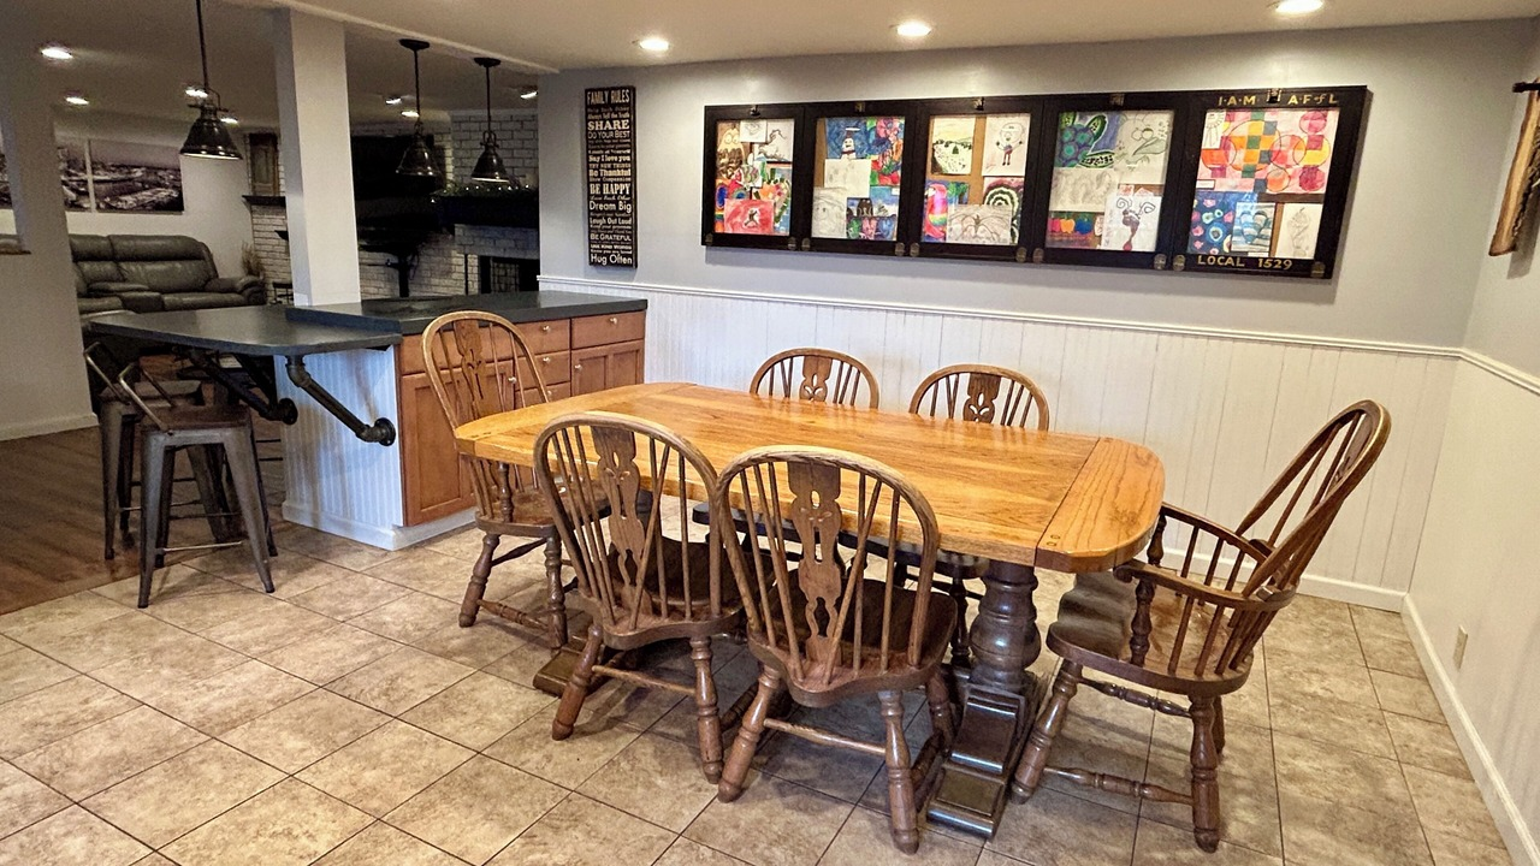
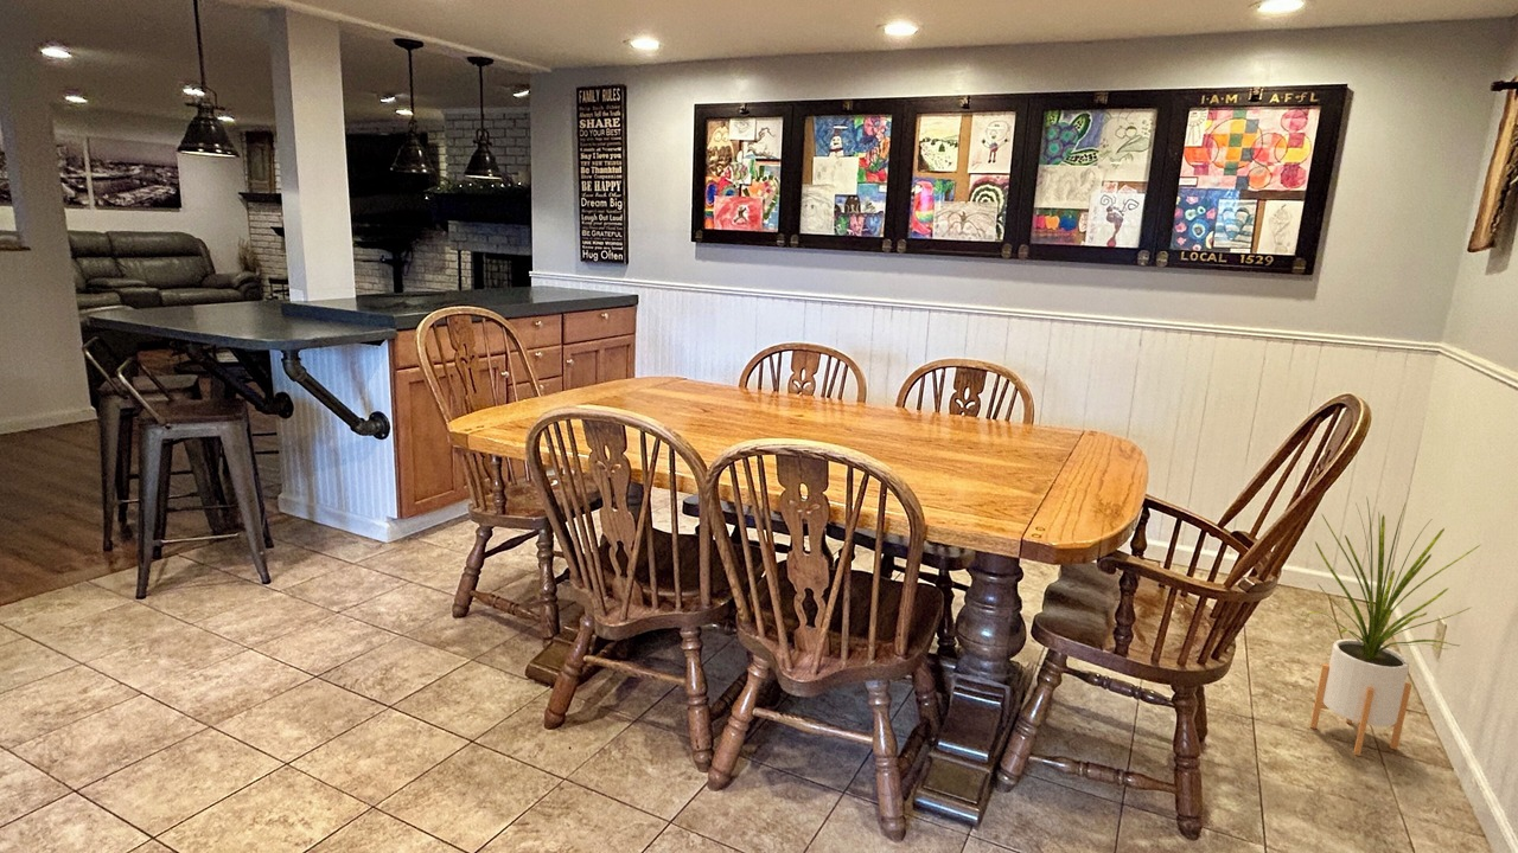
+ house plant [1305,495,1481,757]
